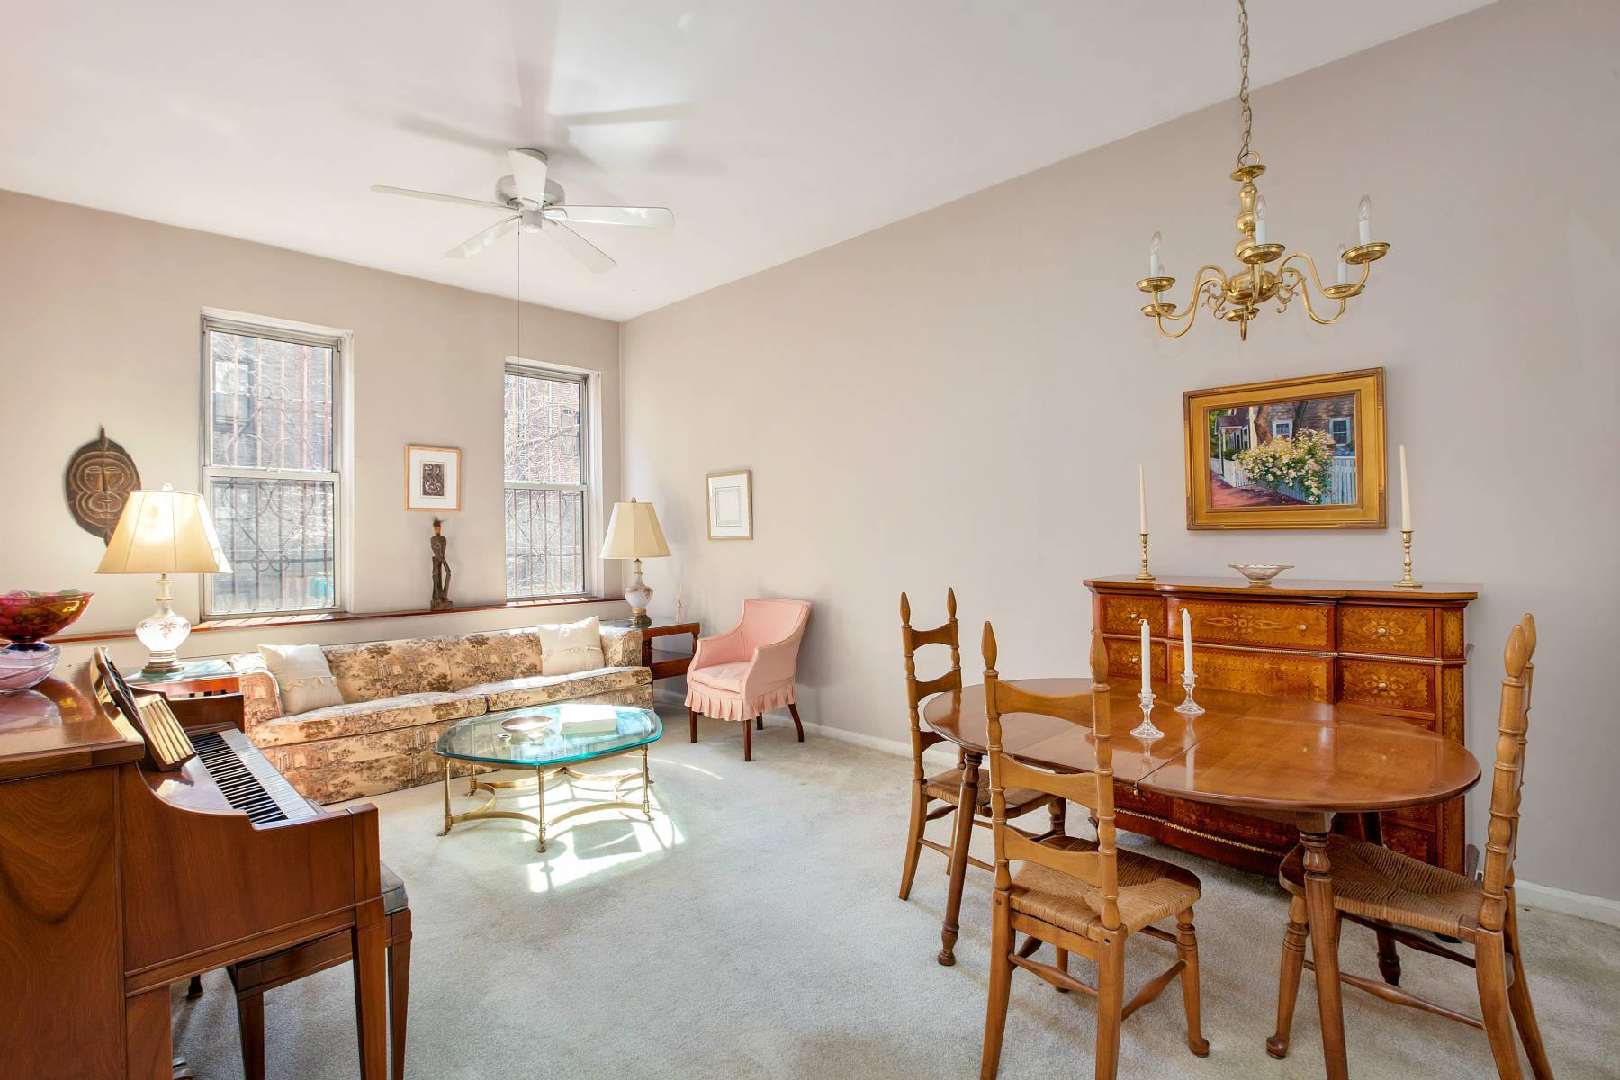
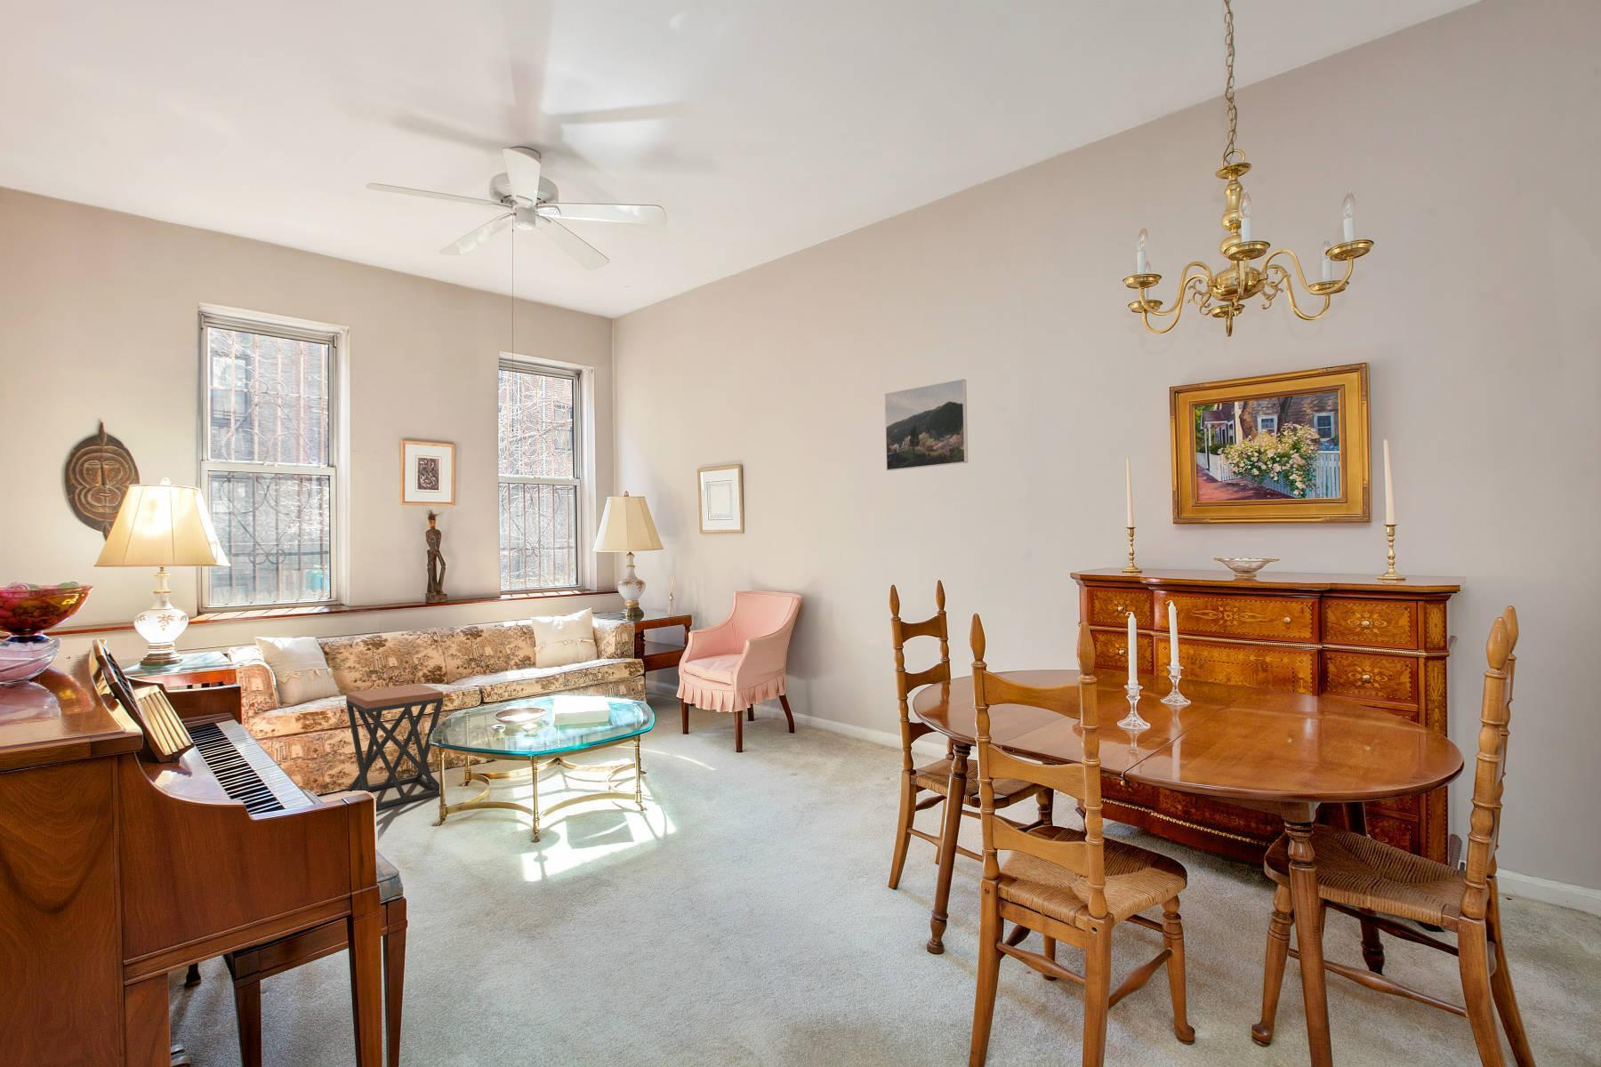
+ stool [345,682,444,810]
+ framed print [884,377,968,472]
